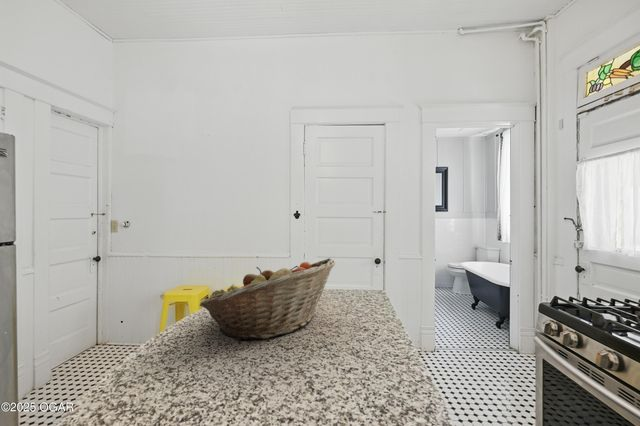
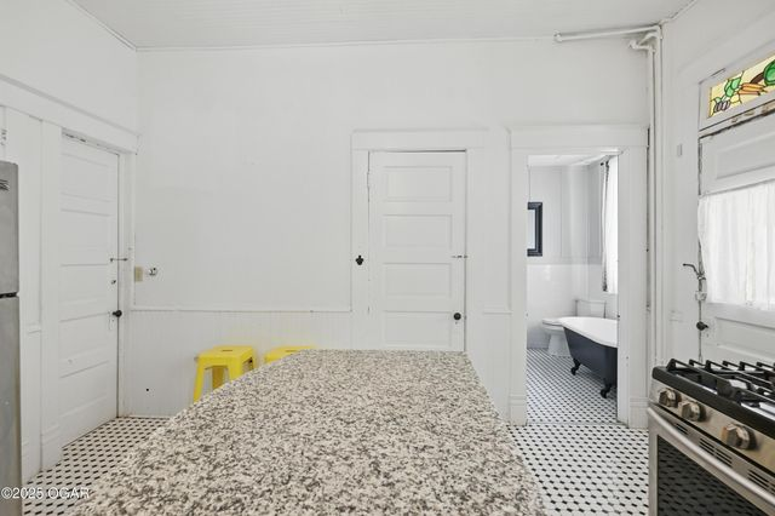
- fruit basket [199,257,336,342]
